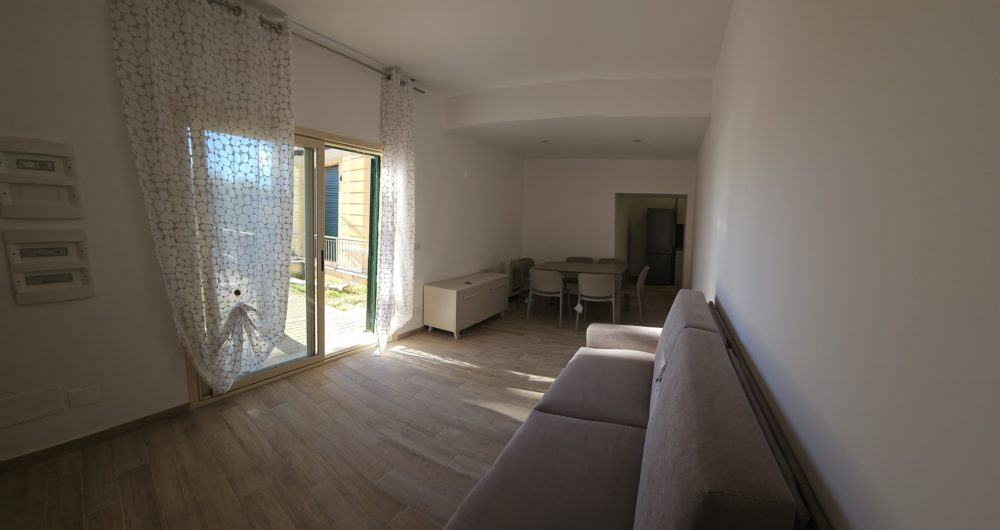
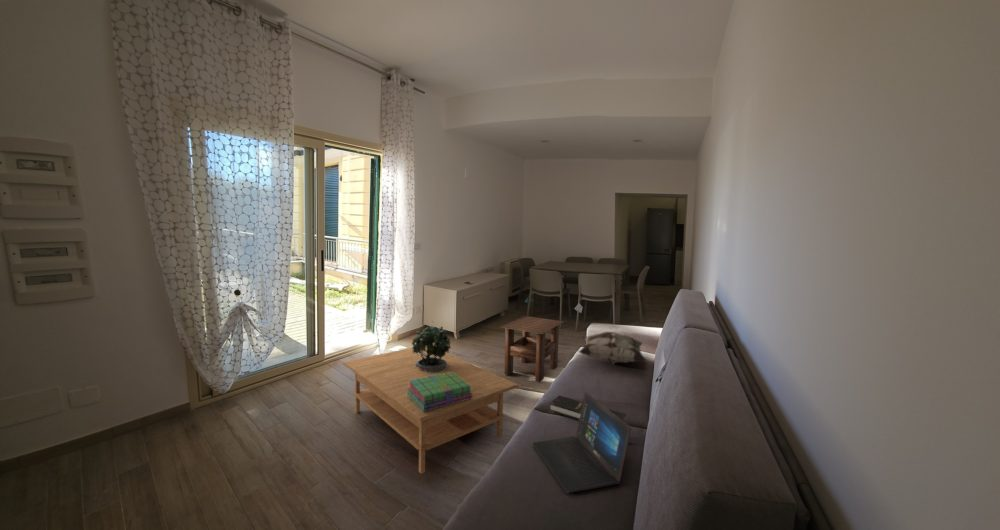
+ decorative pillow [577,330,647,365]
+ potted plant [411,320,452,373]
+ stack of books [406,372,472,411]
+ side table [499,315,565,383]
+ hardback book [548,395,583,421]
+ laptop [532,391,632,494]
+ coffee table [342,347,519,475]
